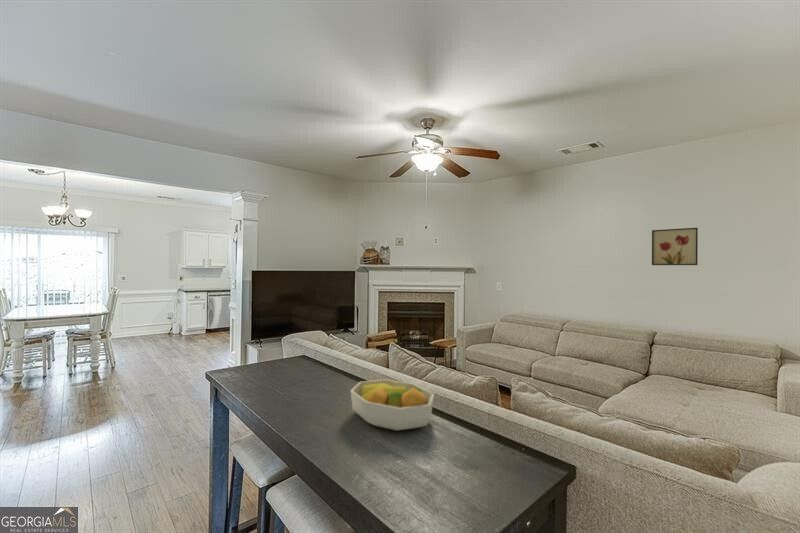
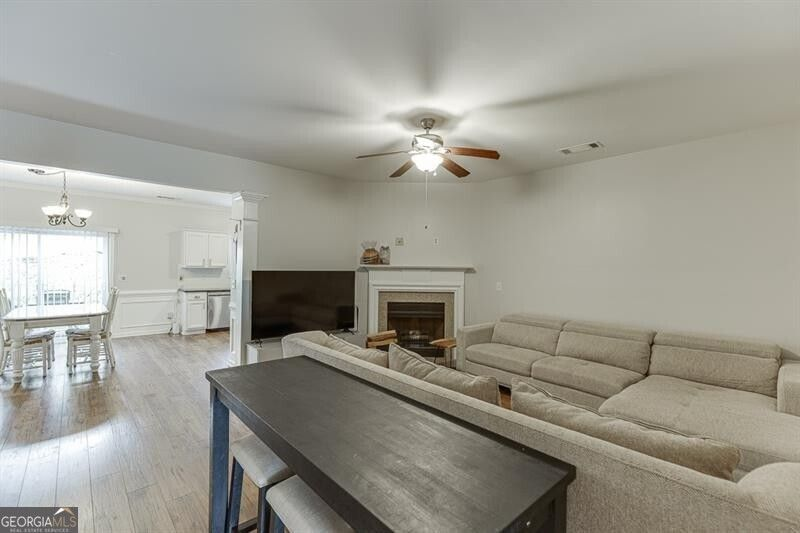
- fruit bowl [349,378,435,432]
- wall art [651,227,699,266]
